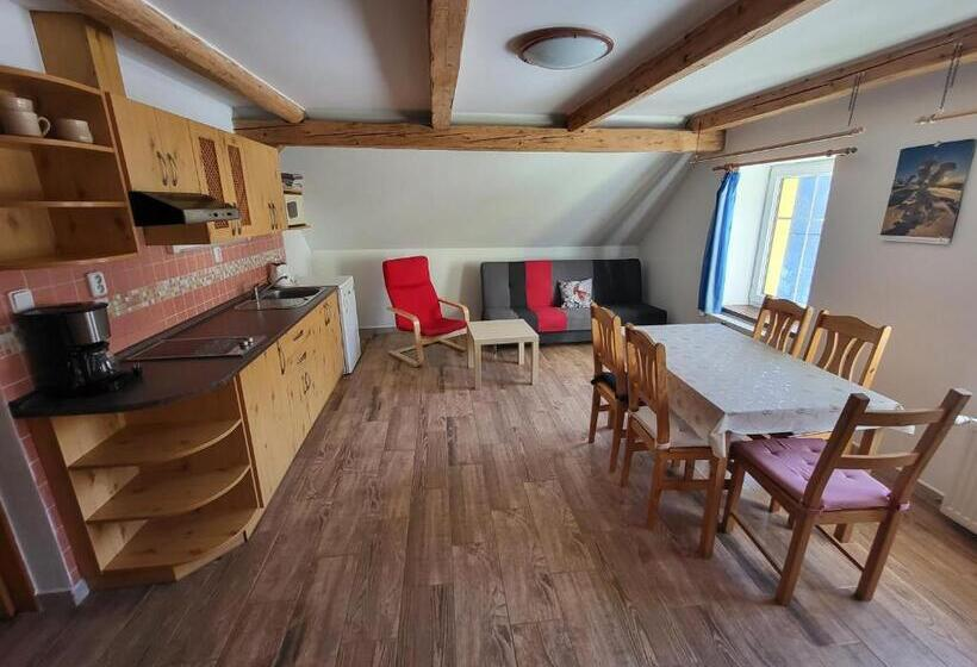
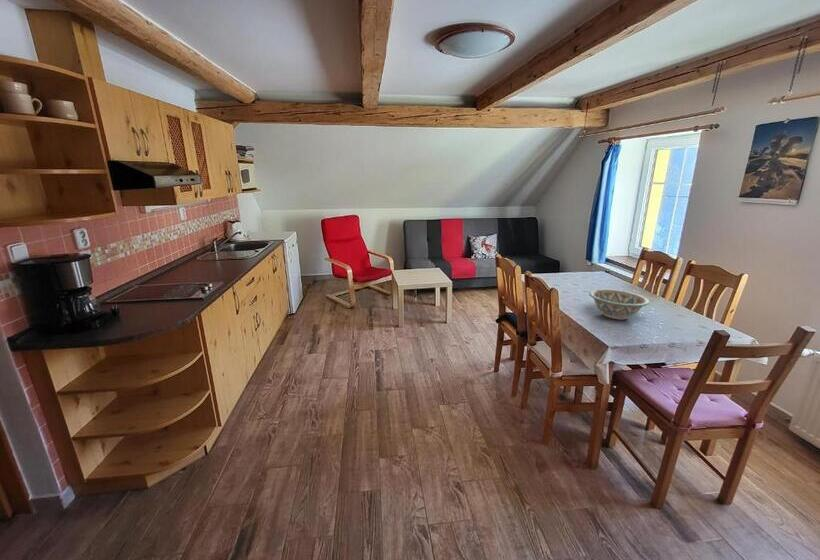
+ decorative bowl [588,288,650,320]
